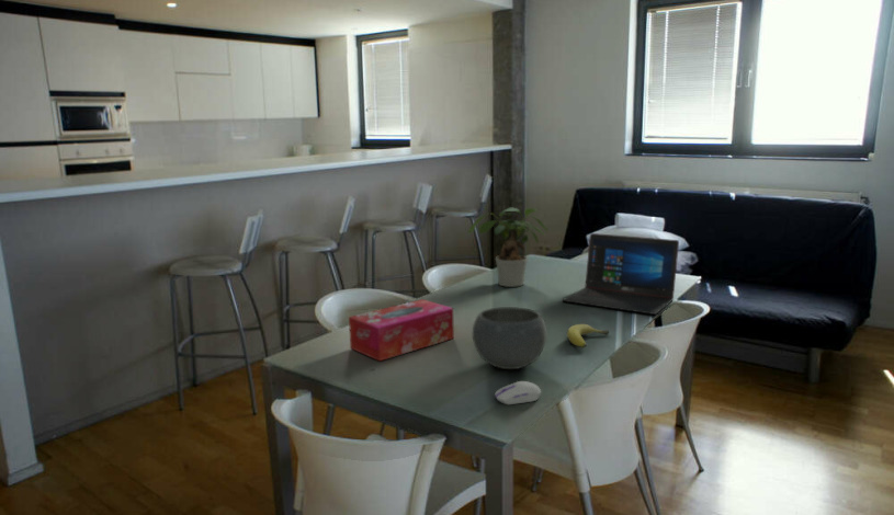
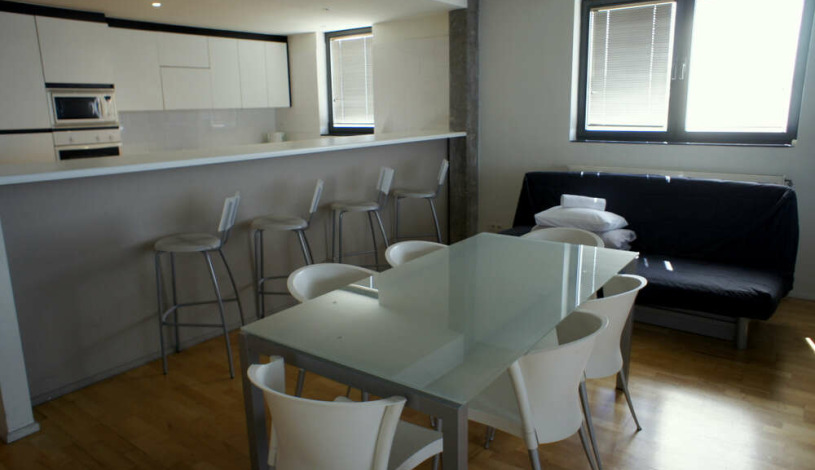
- laptop [562,232,680,316]
- fruit [566,323,610,348]
- potted plant [466,206,548,288]
- computer mouse [494,380,542,405]
- tissue box [348,298,455,362]
- bowl [472,306,547,370]
